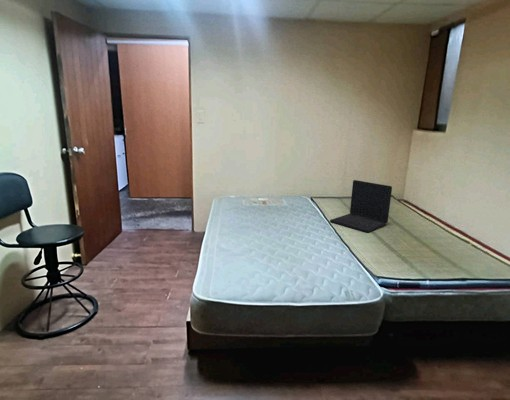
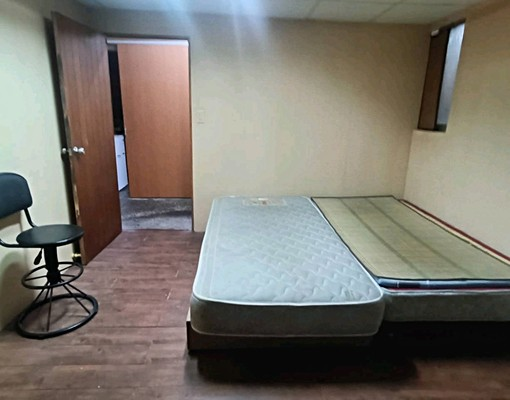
- laptop [329,179,393,234]
